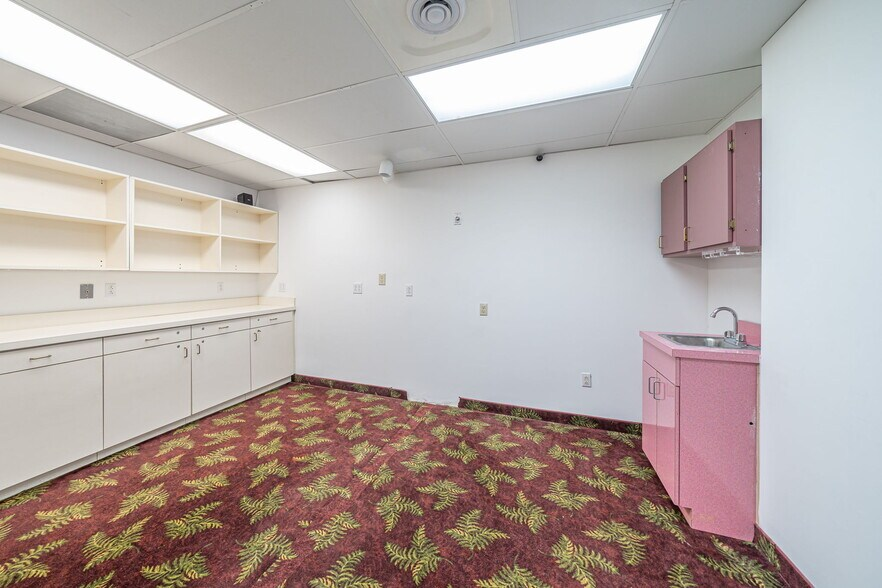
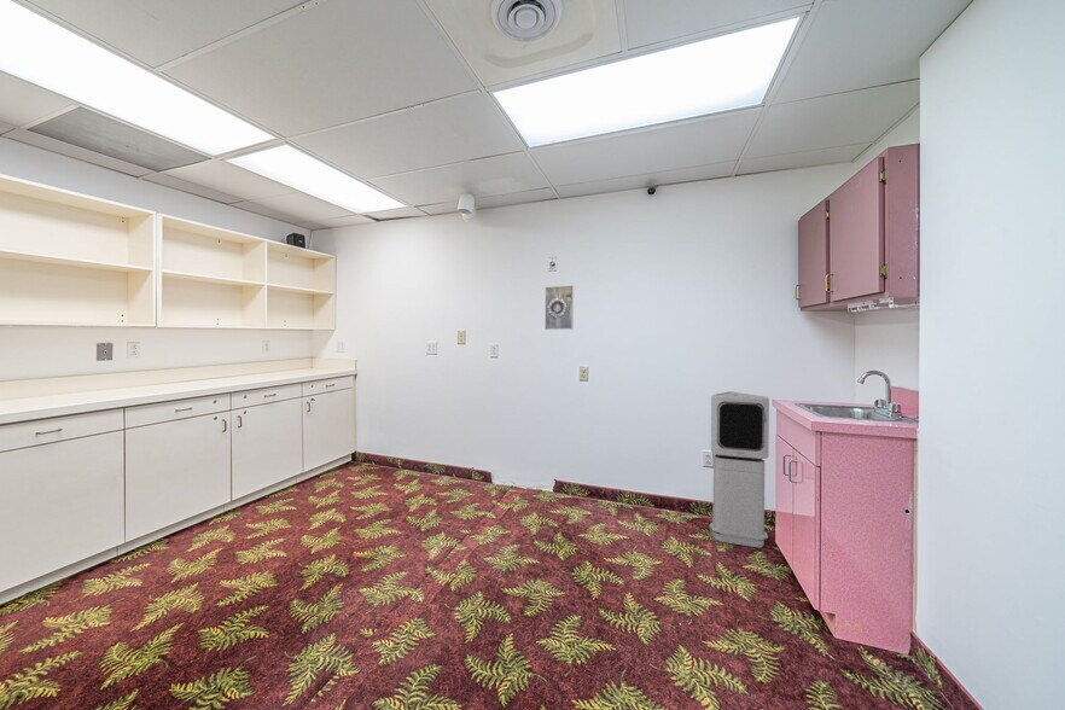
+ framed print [543,284,575,331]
+ air purifier [709,390,770,549]
